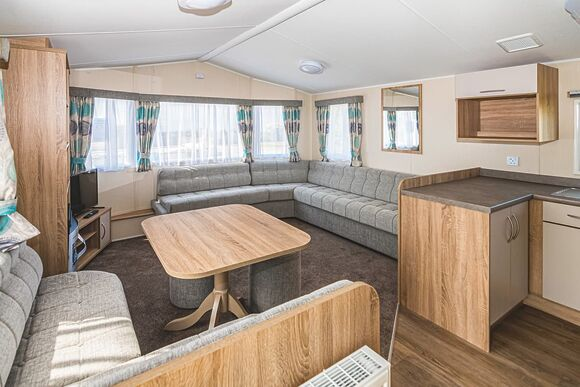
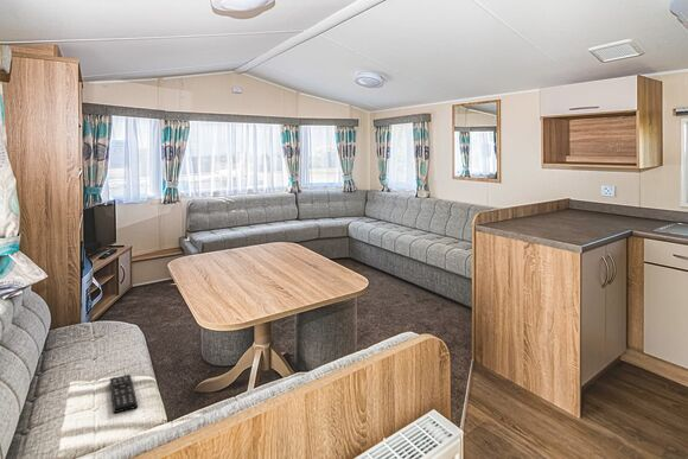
+ remote control [109,374,139,414]
